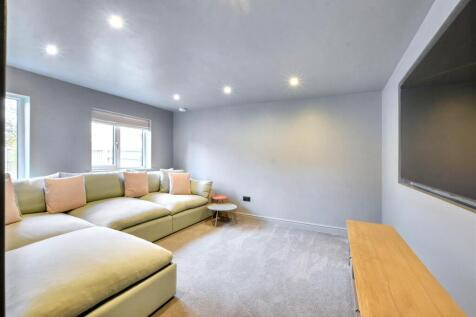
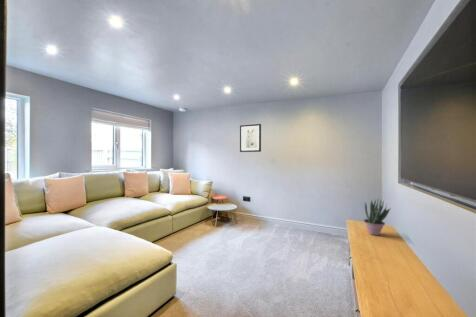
+ potted plant [363,197,392,237]
+ wall art [239,123,262,153]
